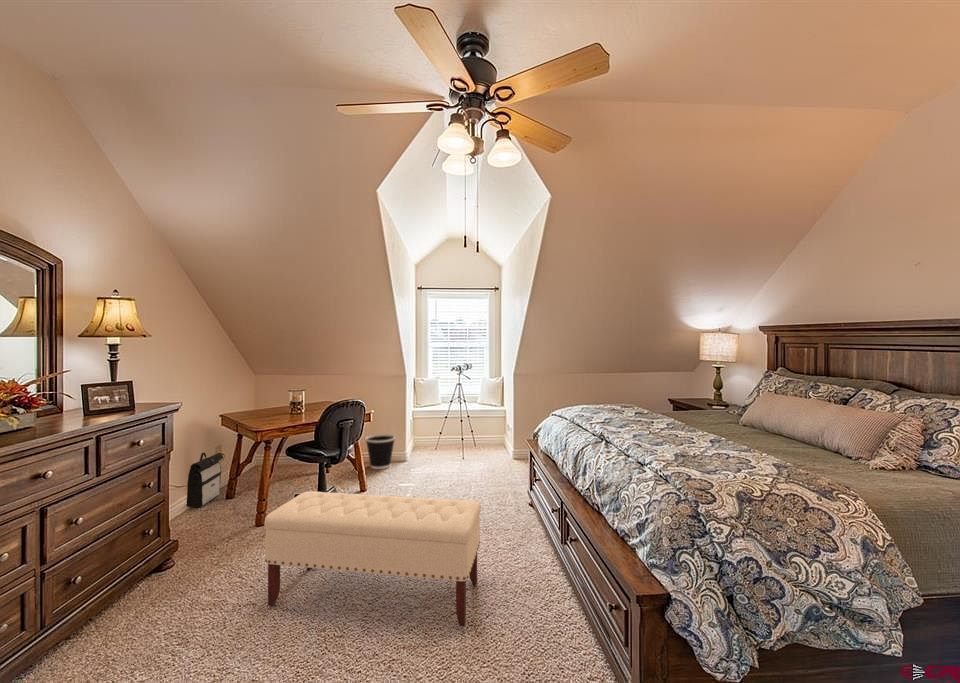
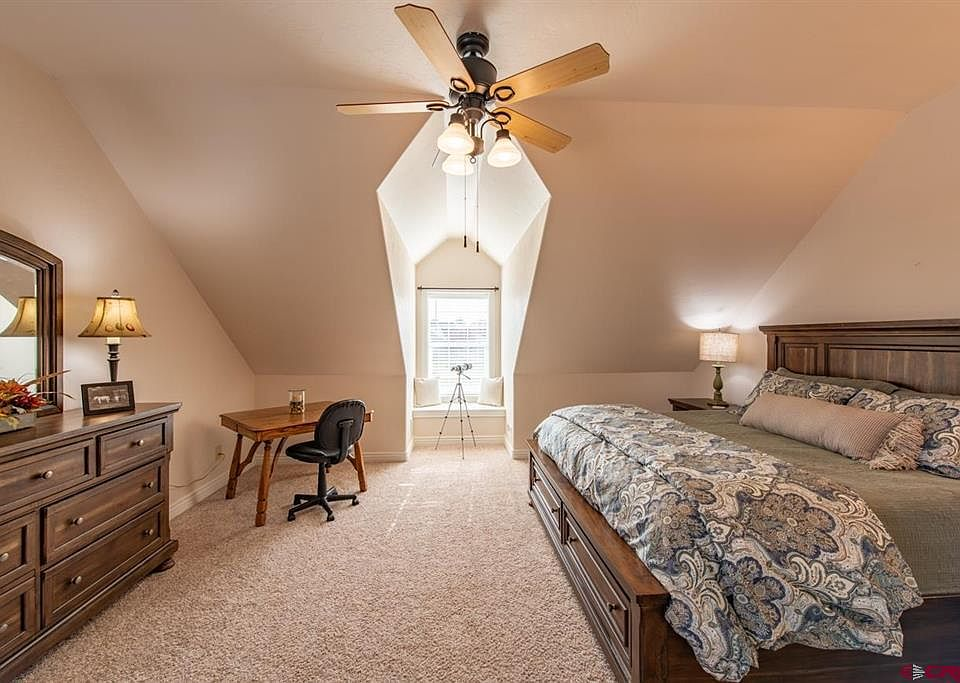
- bench [264,490,482,628]
- backpack [185,452,224,508]
- wastebasket [364,433,396,470]
